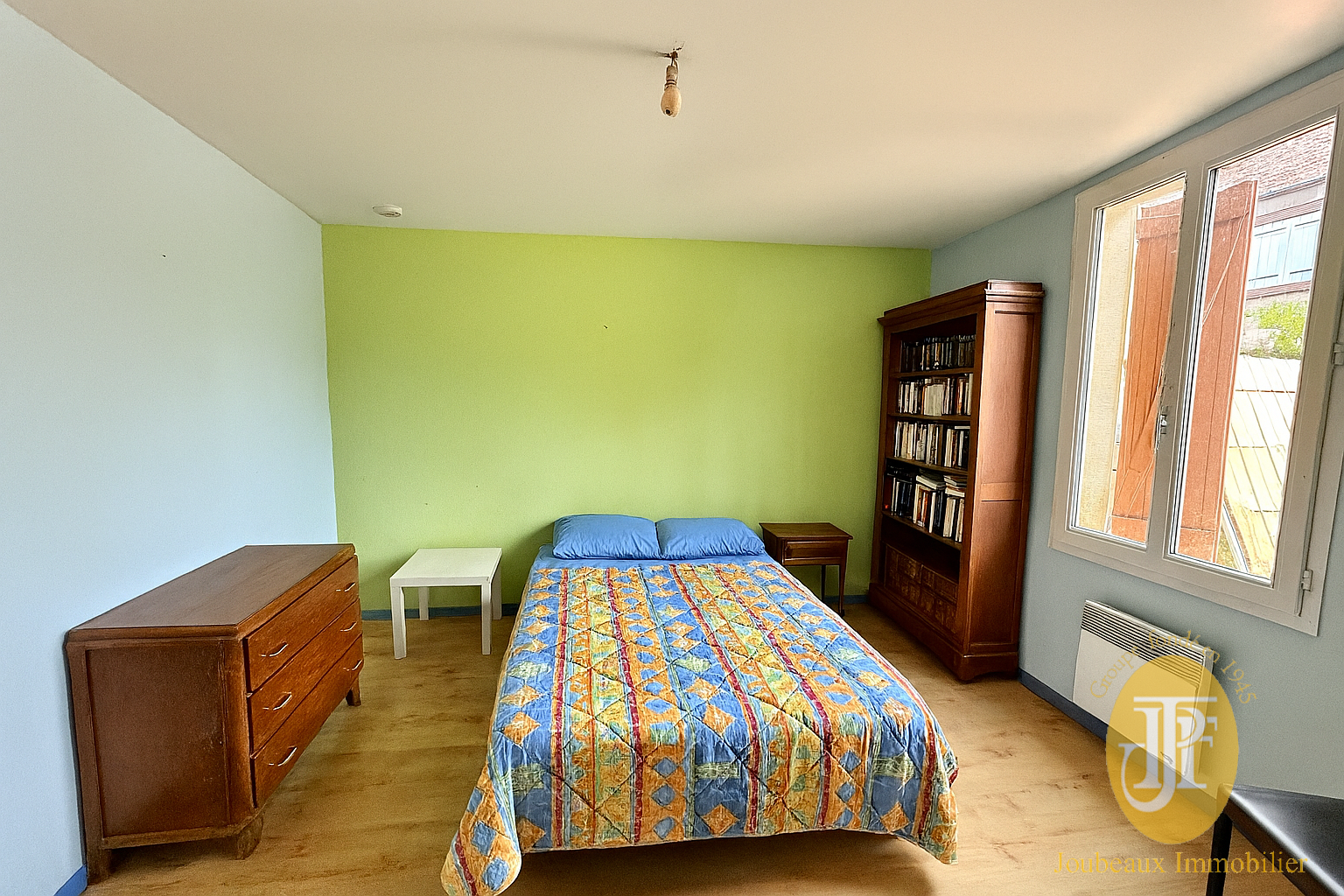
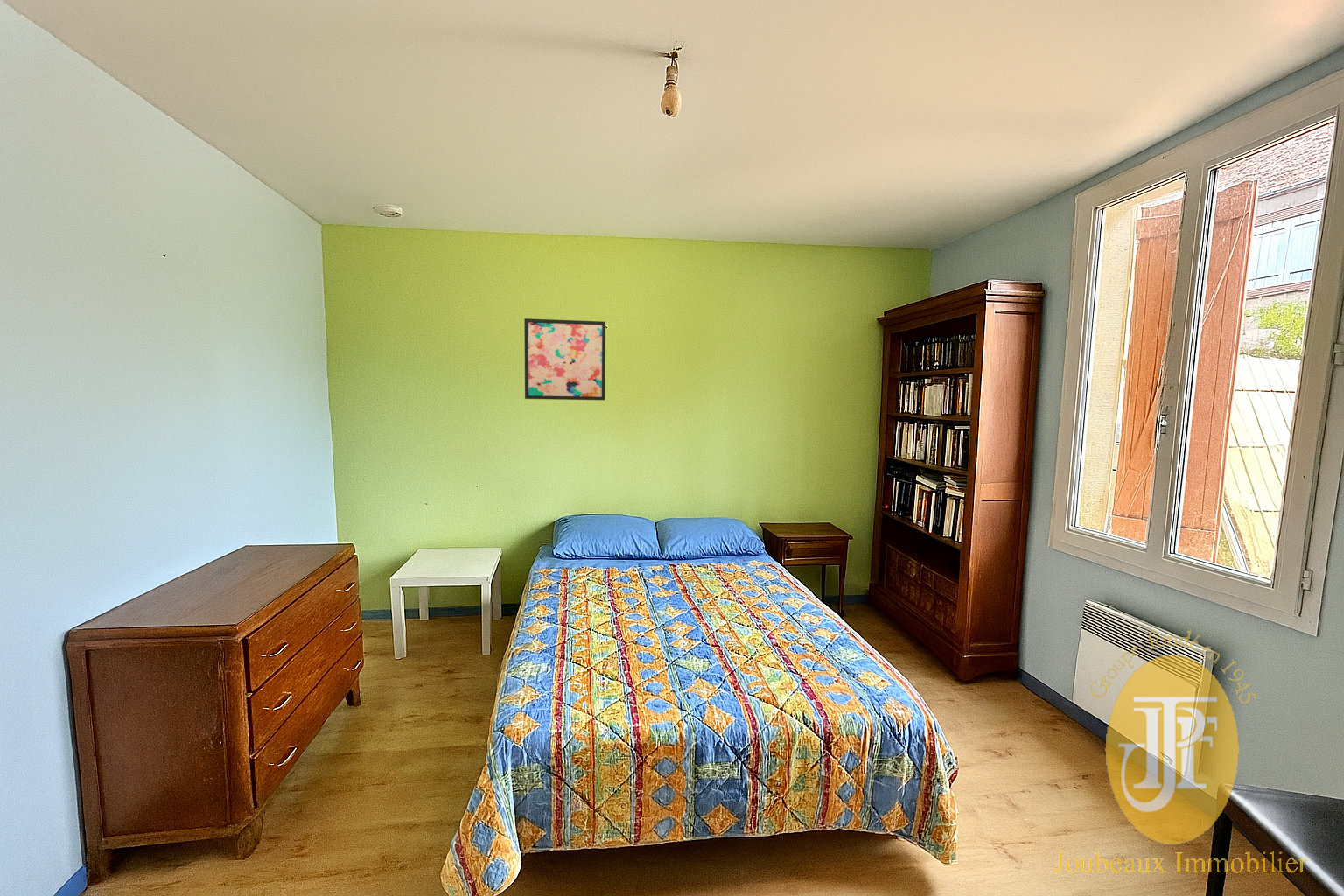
+ wall art [523,318,606,401]
